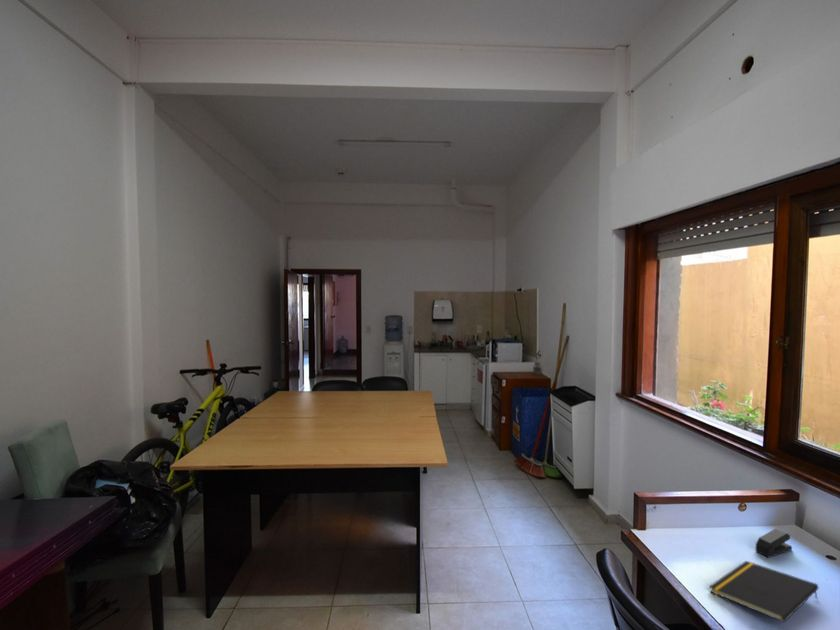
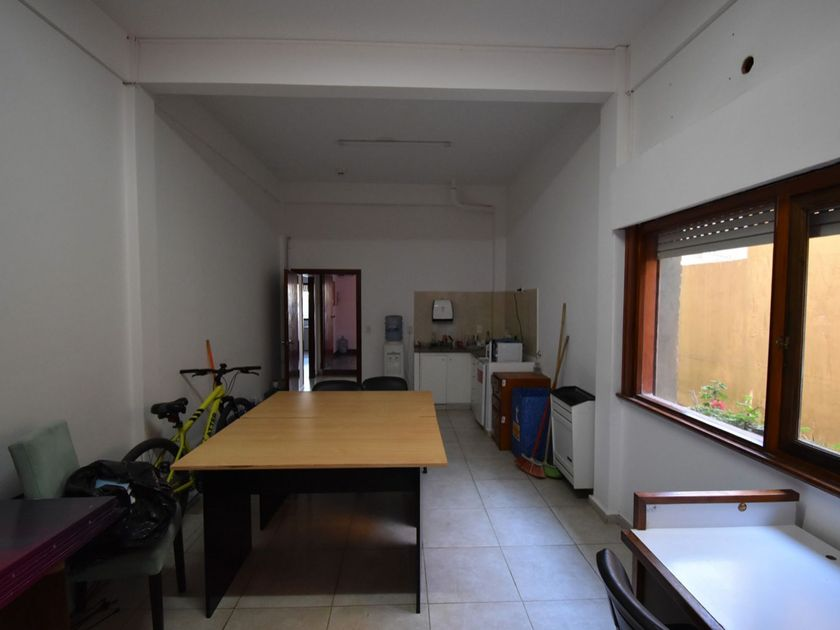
- stapler [755,527,793,559]
- notepad [708,560,820,623]
